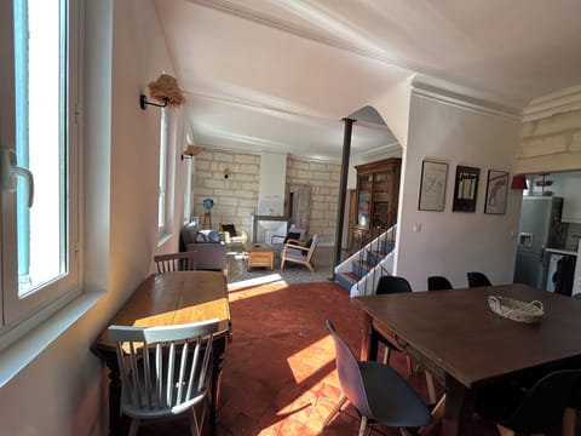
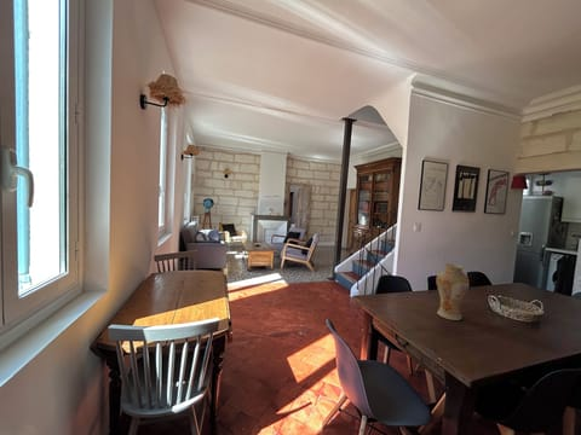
+ vase [436,262,470,321]
